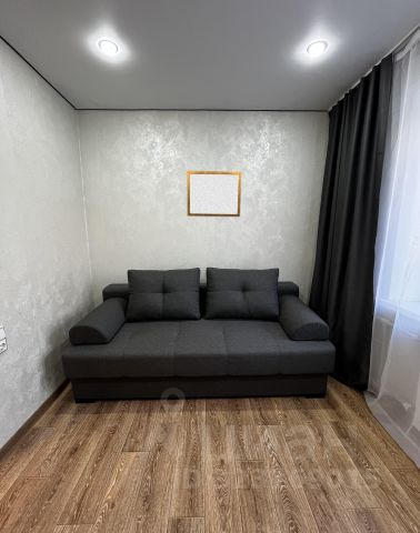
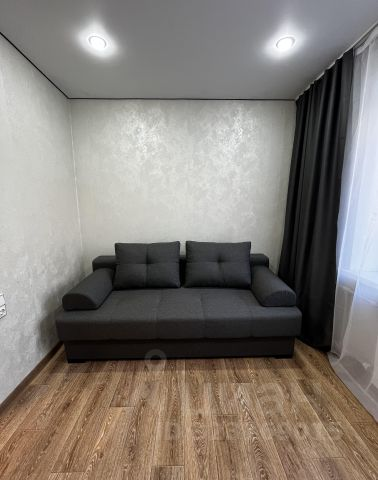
- writing board [186,170,242,218]
